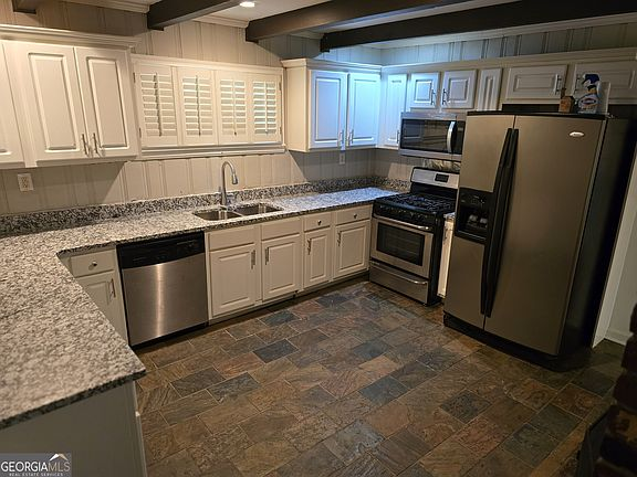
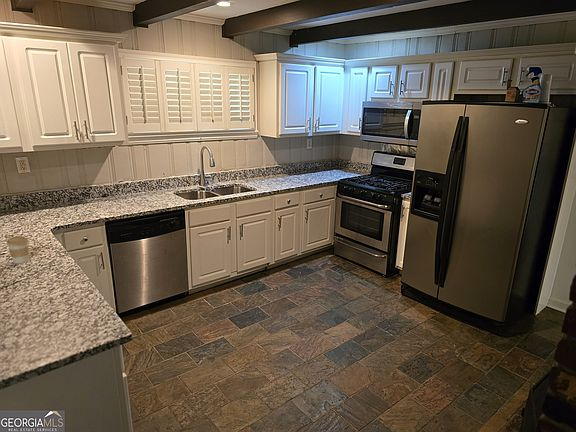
+ coffee cup [6,235,30,265]
